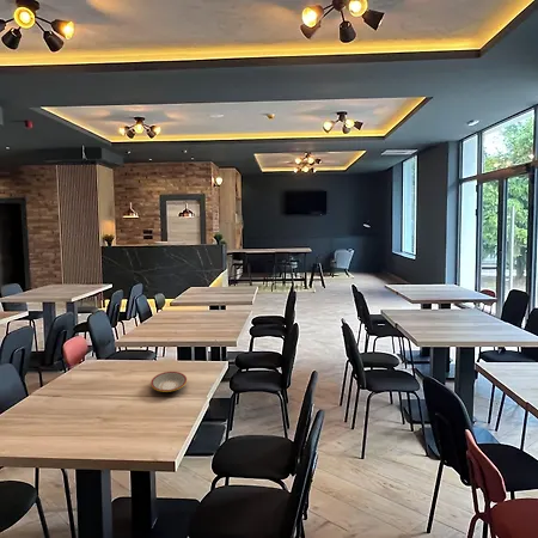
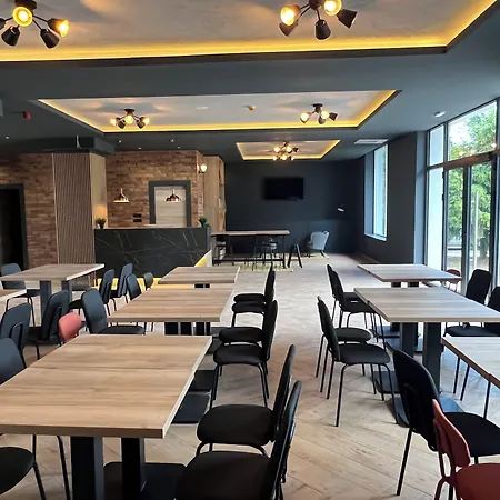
- plate [149,371,188,393]
